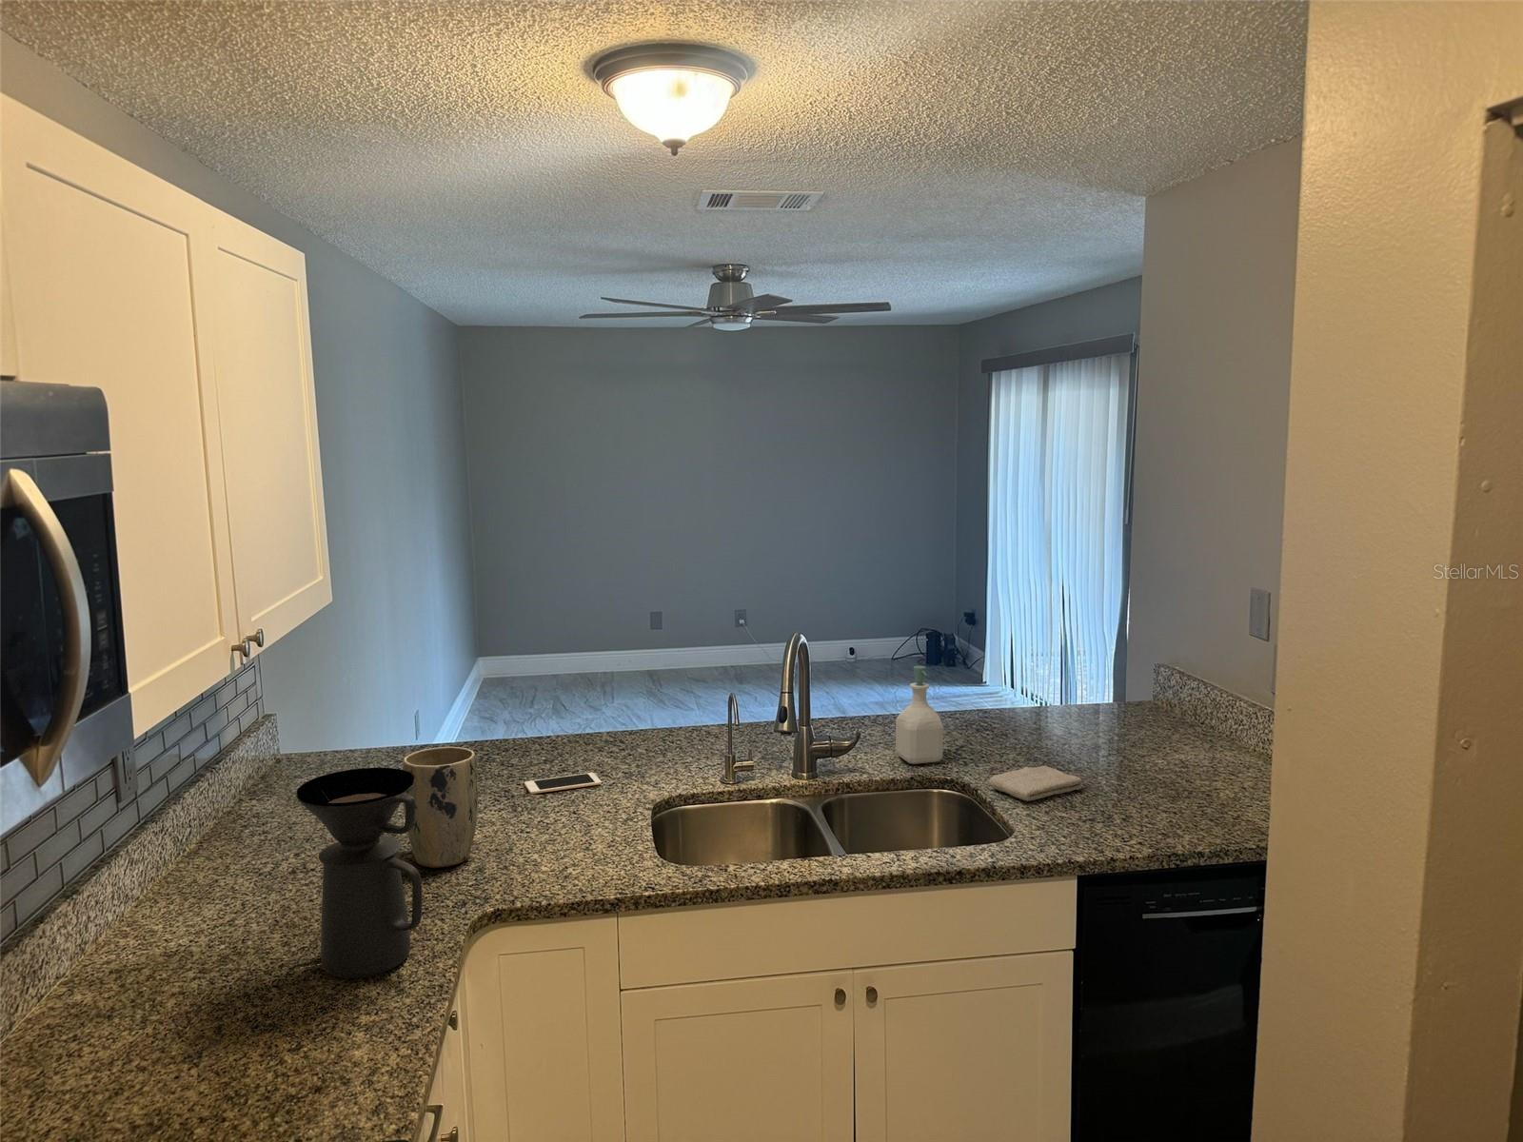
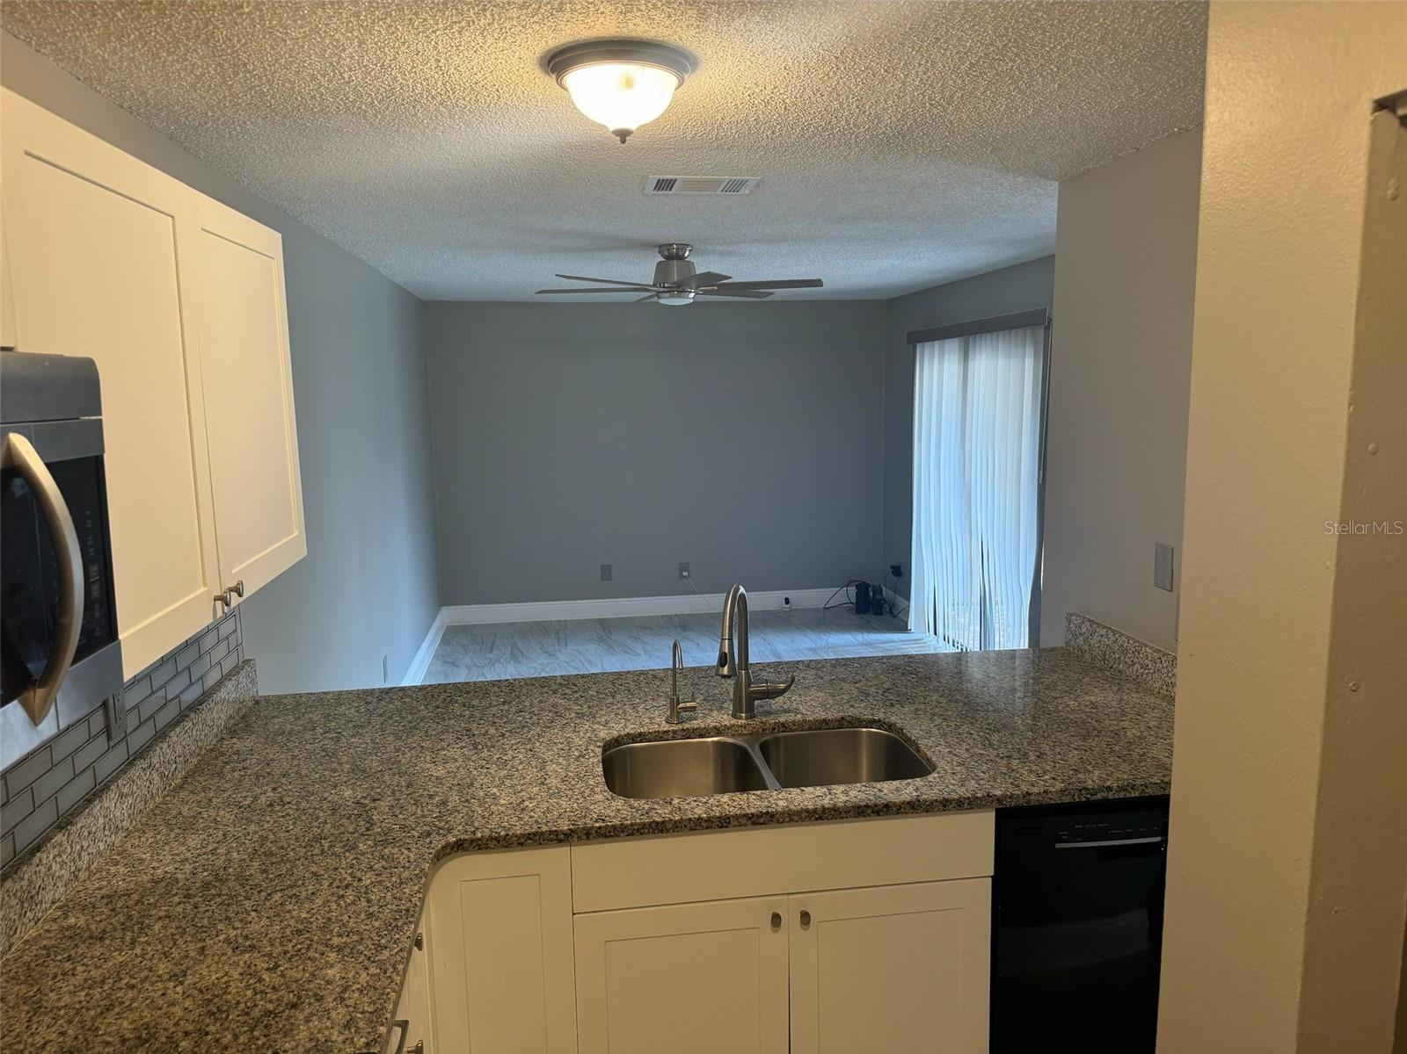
- soap bottle [895,666,944,765]
- washcloth [987,765,1083,803]
- coffee maker [296,767,422,979]
- plant pot [402,746,478,868]
- cell phone [524,771,602,794]
